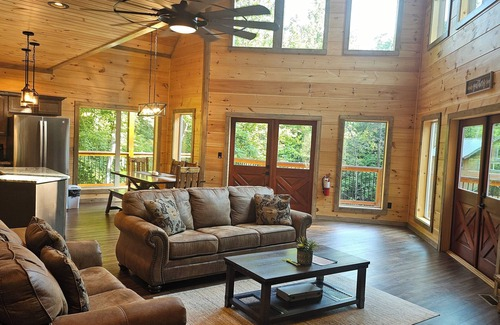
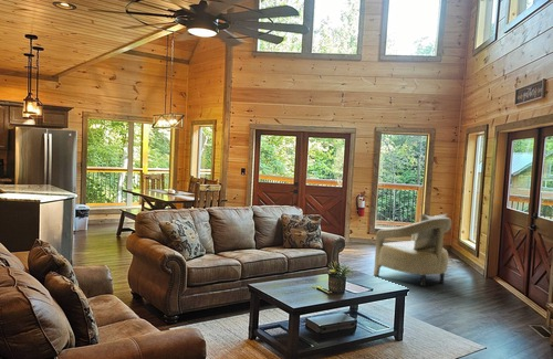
+ armchair [373,212,452,287]
